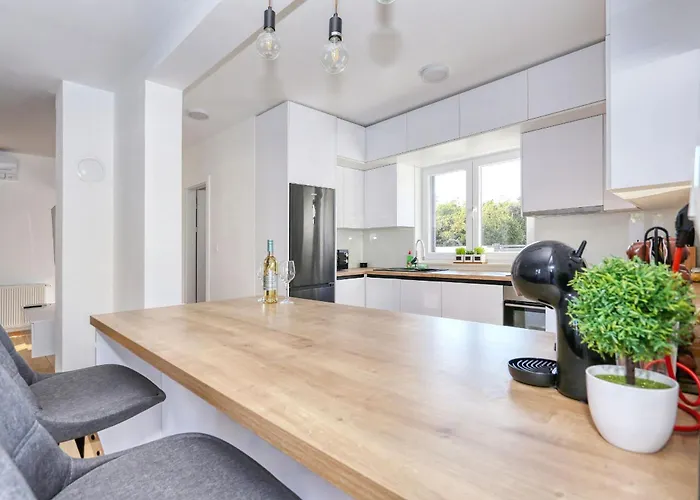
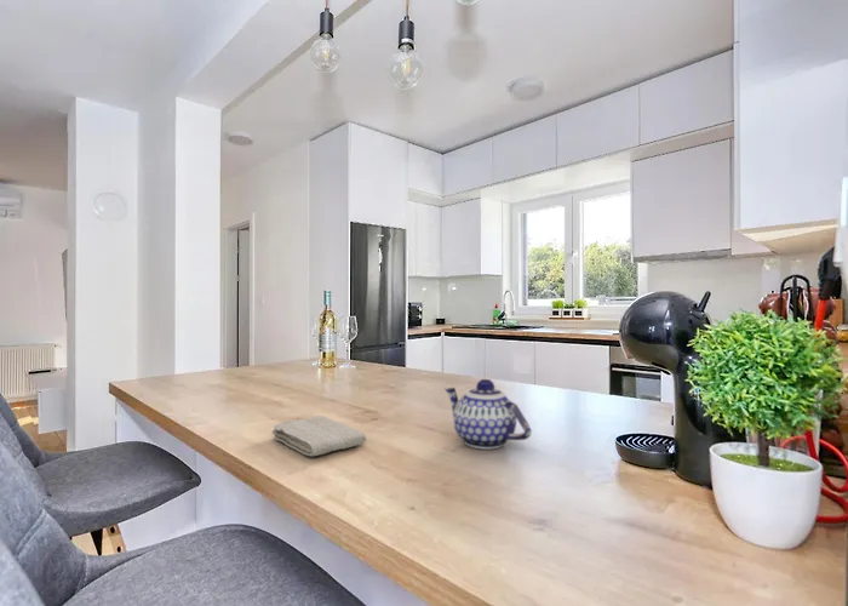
+ washcloth [271,415,367,457]
+ teapot [442,378,533,451]
